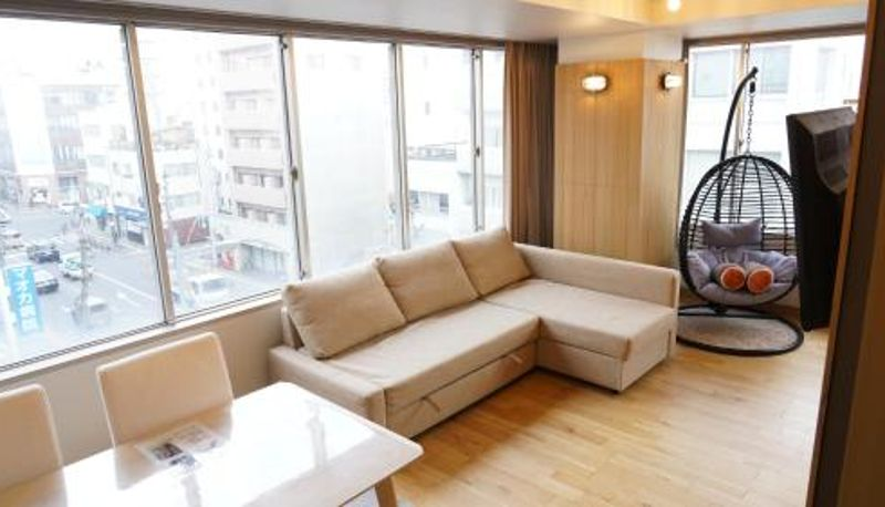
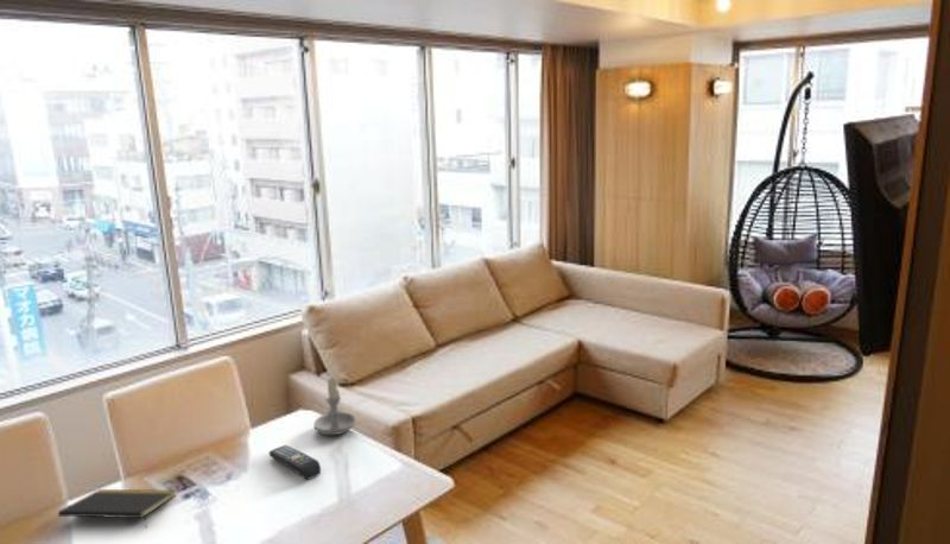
+ candle [312,373,357,436]
+ remote control [268,444,322,481]
+ notepad [57,488,177,530]
